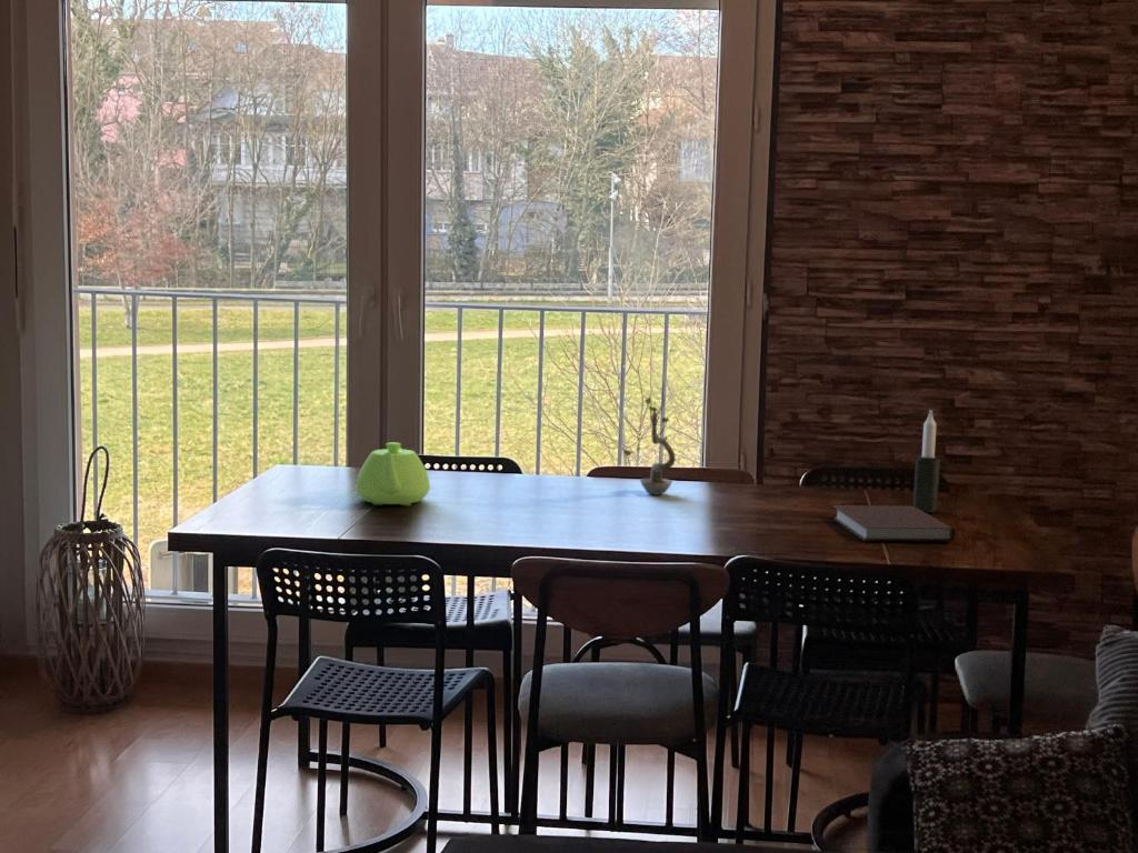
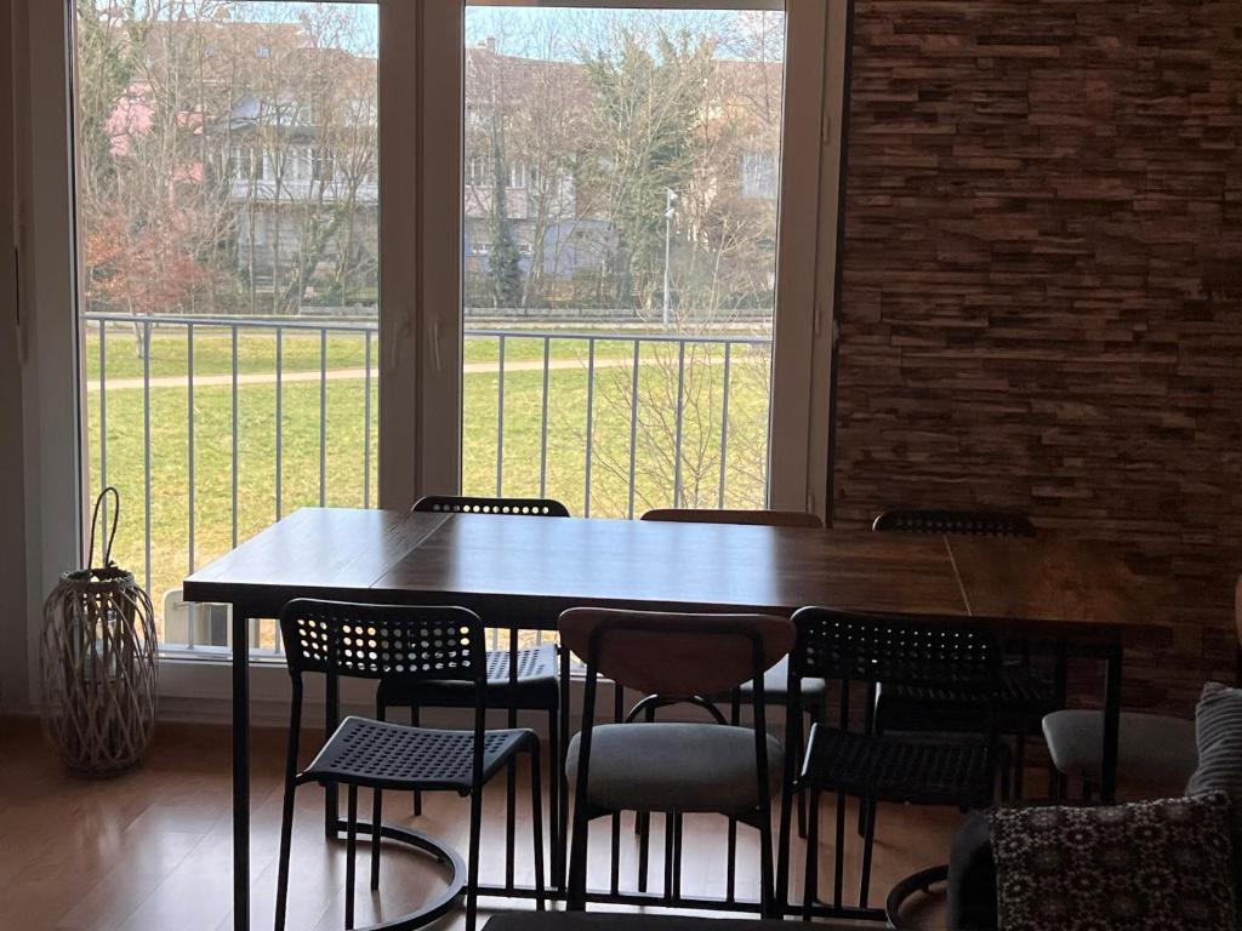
- candle [912,409,941,514]
- plant [622,382,677,496]
- teapot [356,441,431,508]
- notebook [831,504,956,542]
